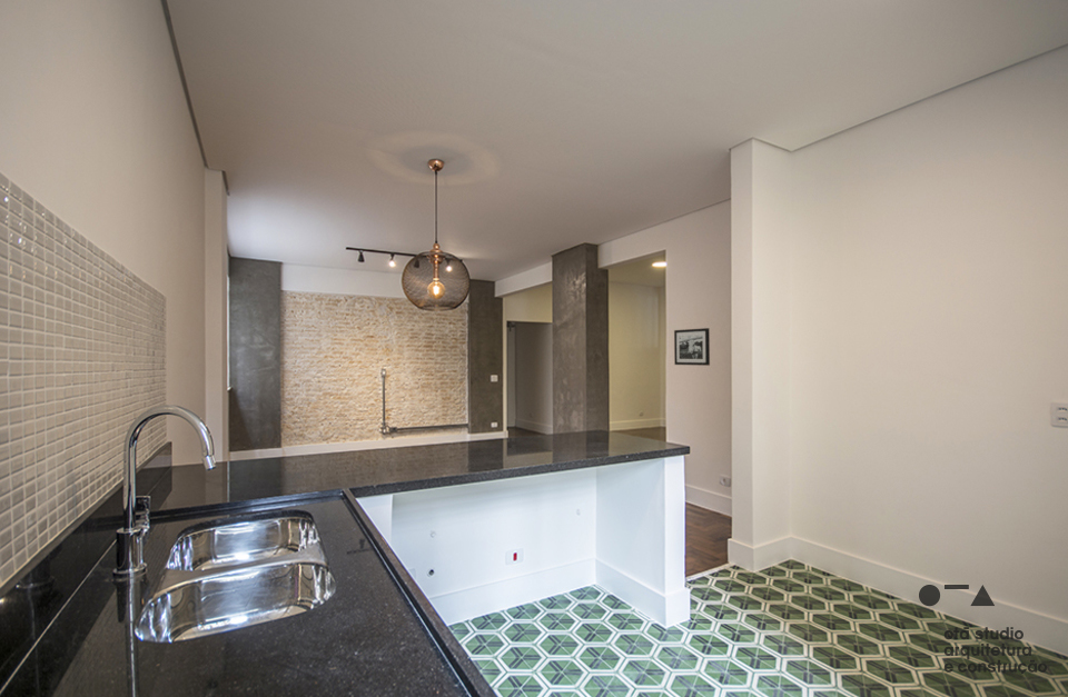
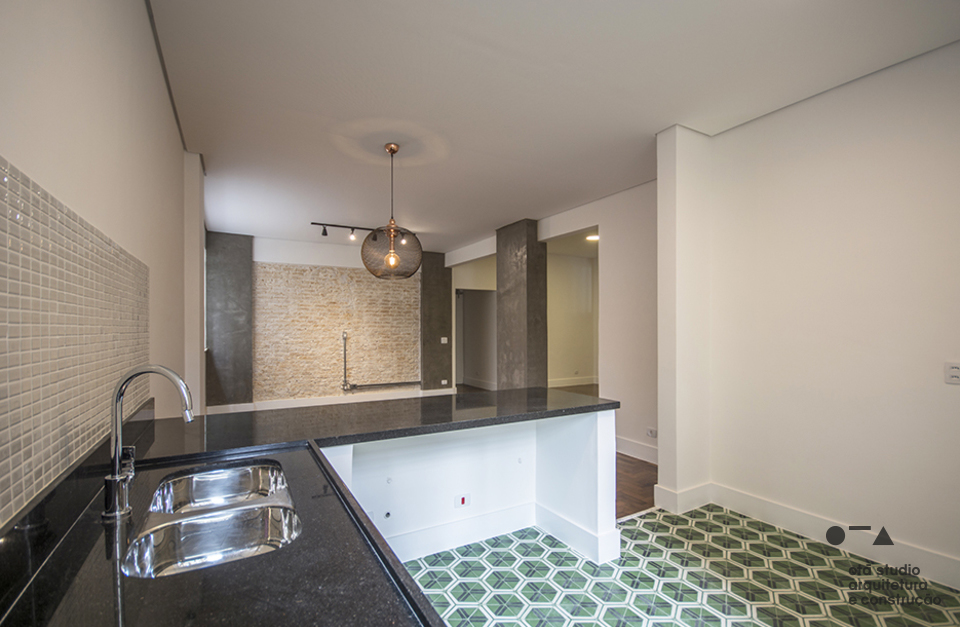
- picture frame [673,327,711,367]
